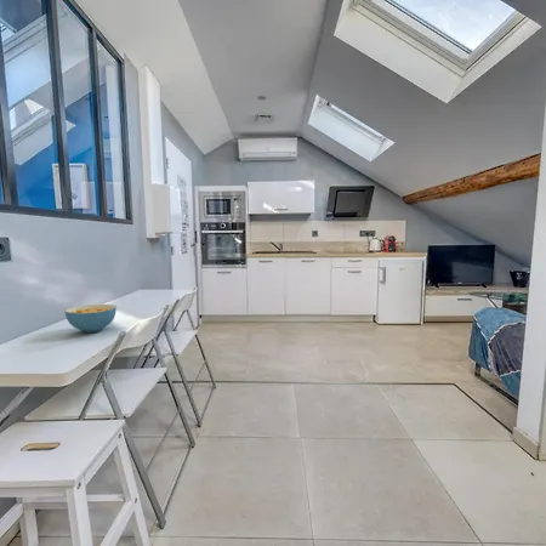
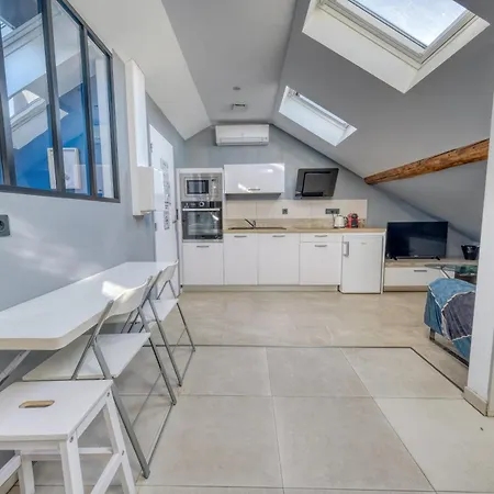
- cereal bowl [64,303,118,334]
